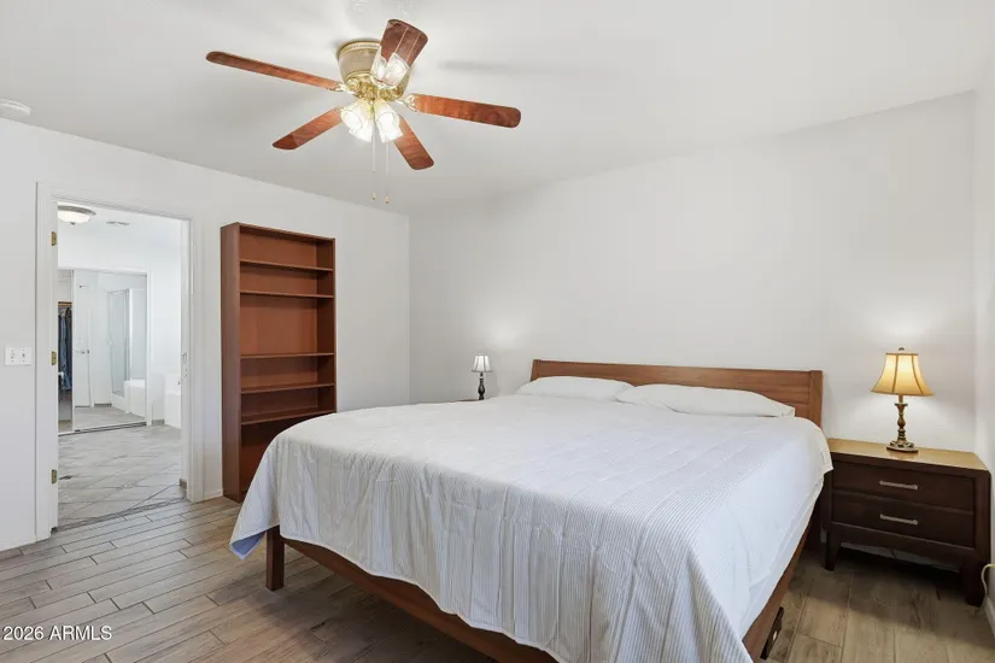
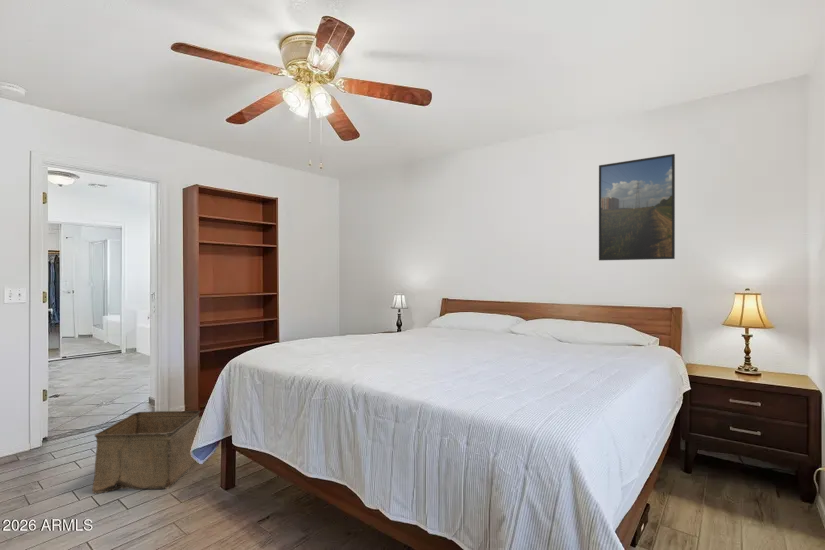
+ storage bin [91,410,201,494]
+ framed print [598,153,676,261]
